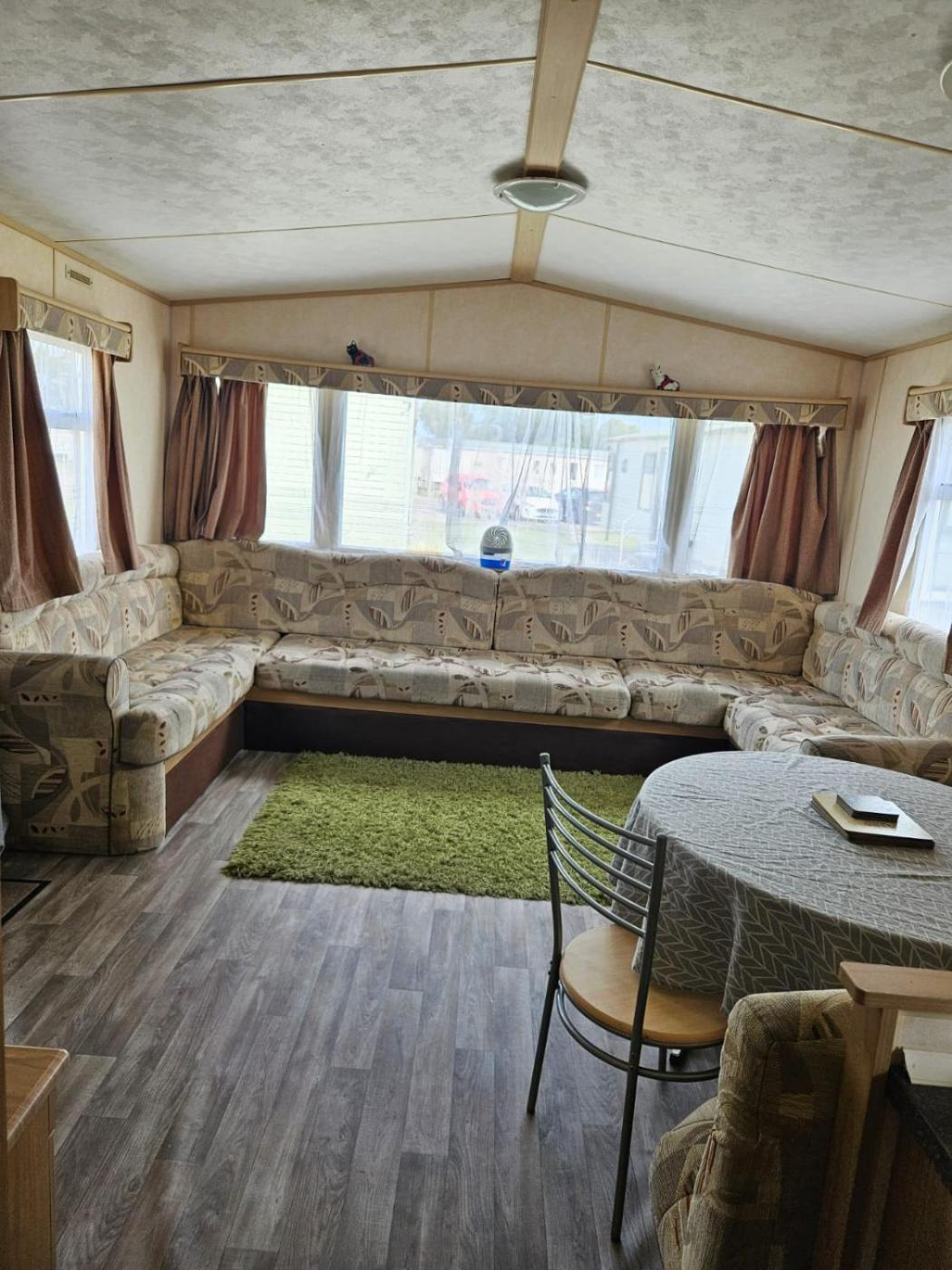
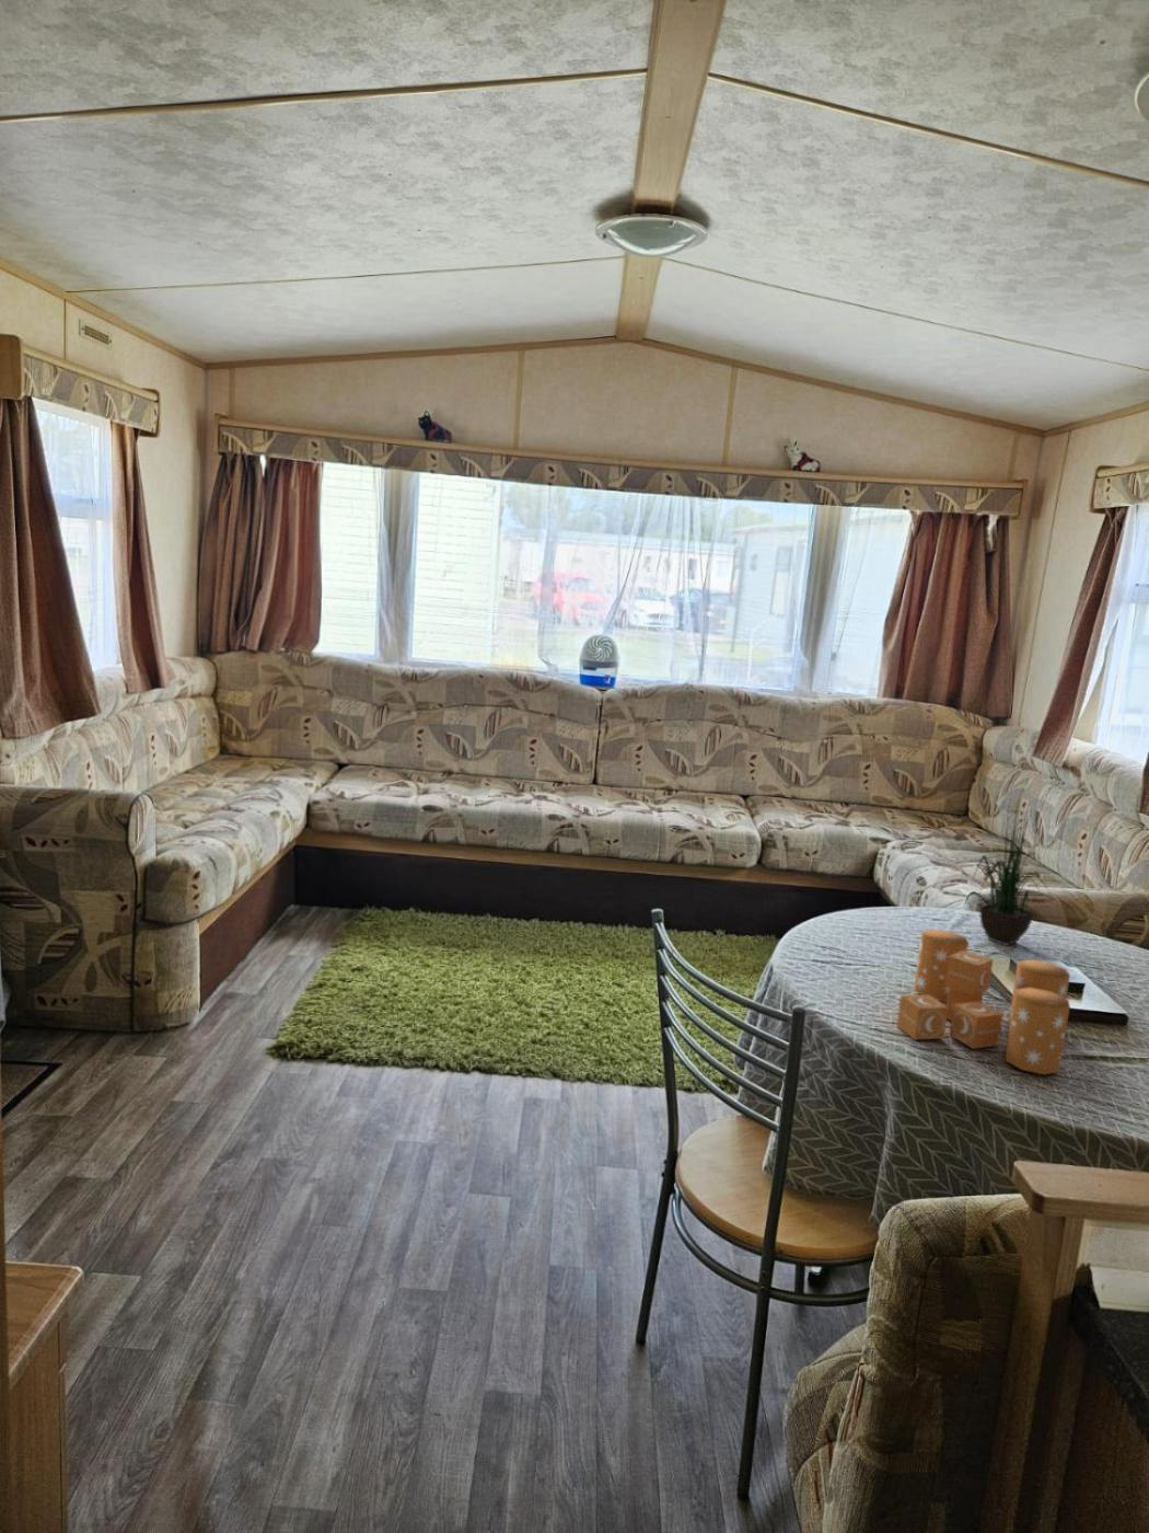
+ candle [897,928,1072,1076]
+ potted plant [967,793,1050,946]
